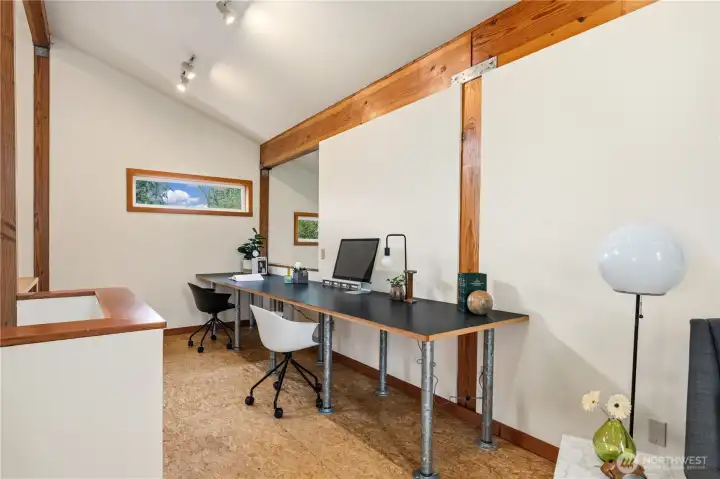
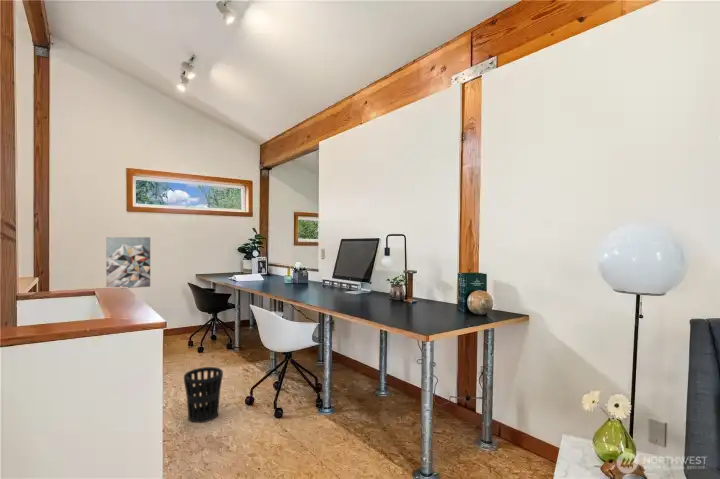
+ wall art [105,236,151,289]
+ wastebasket [183,366,224,424]
